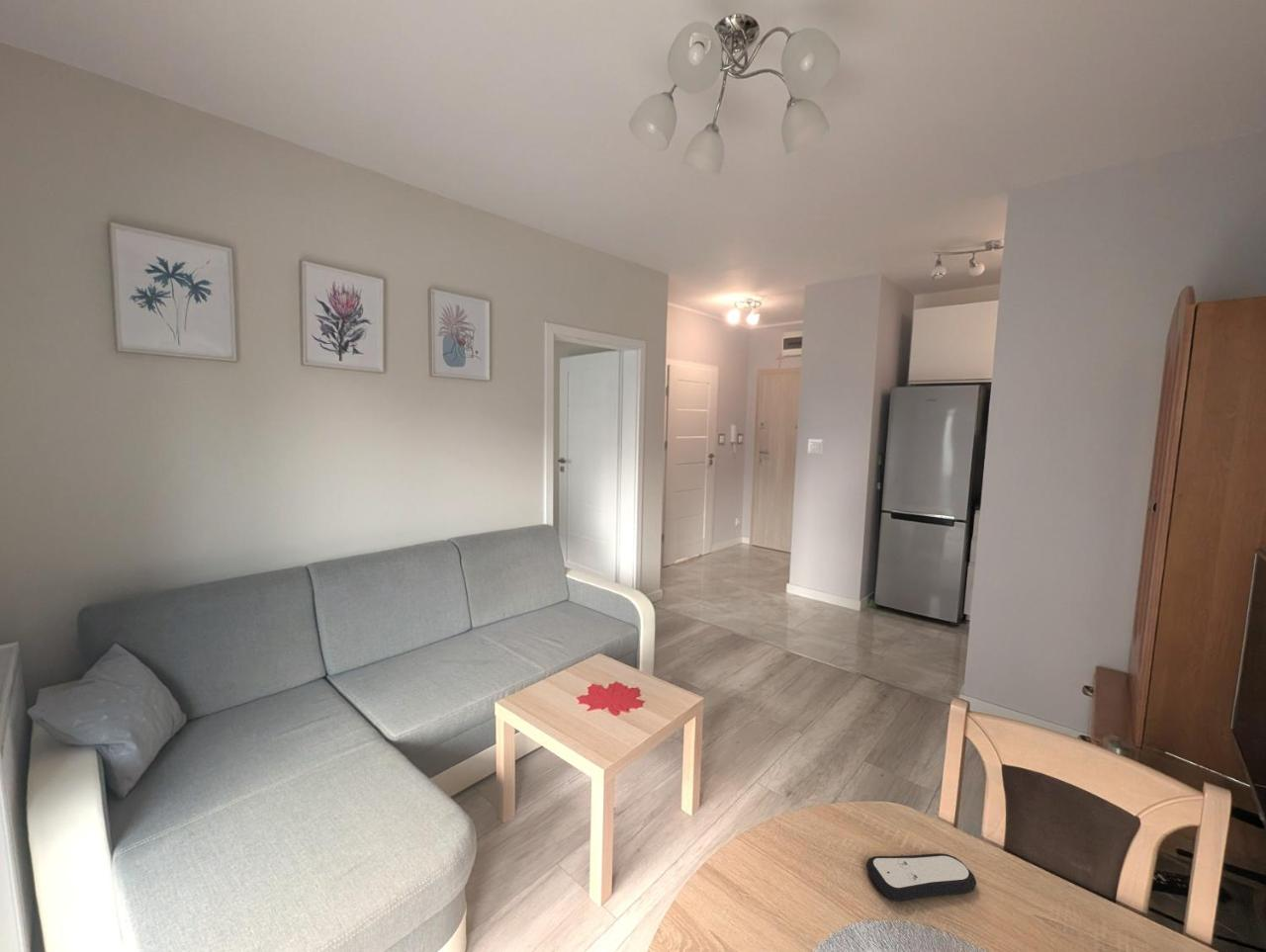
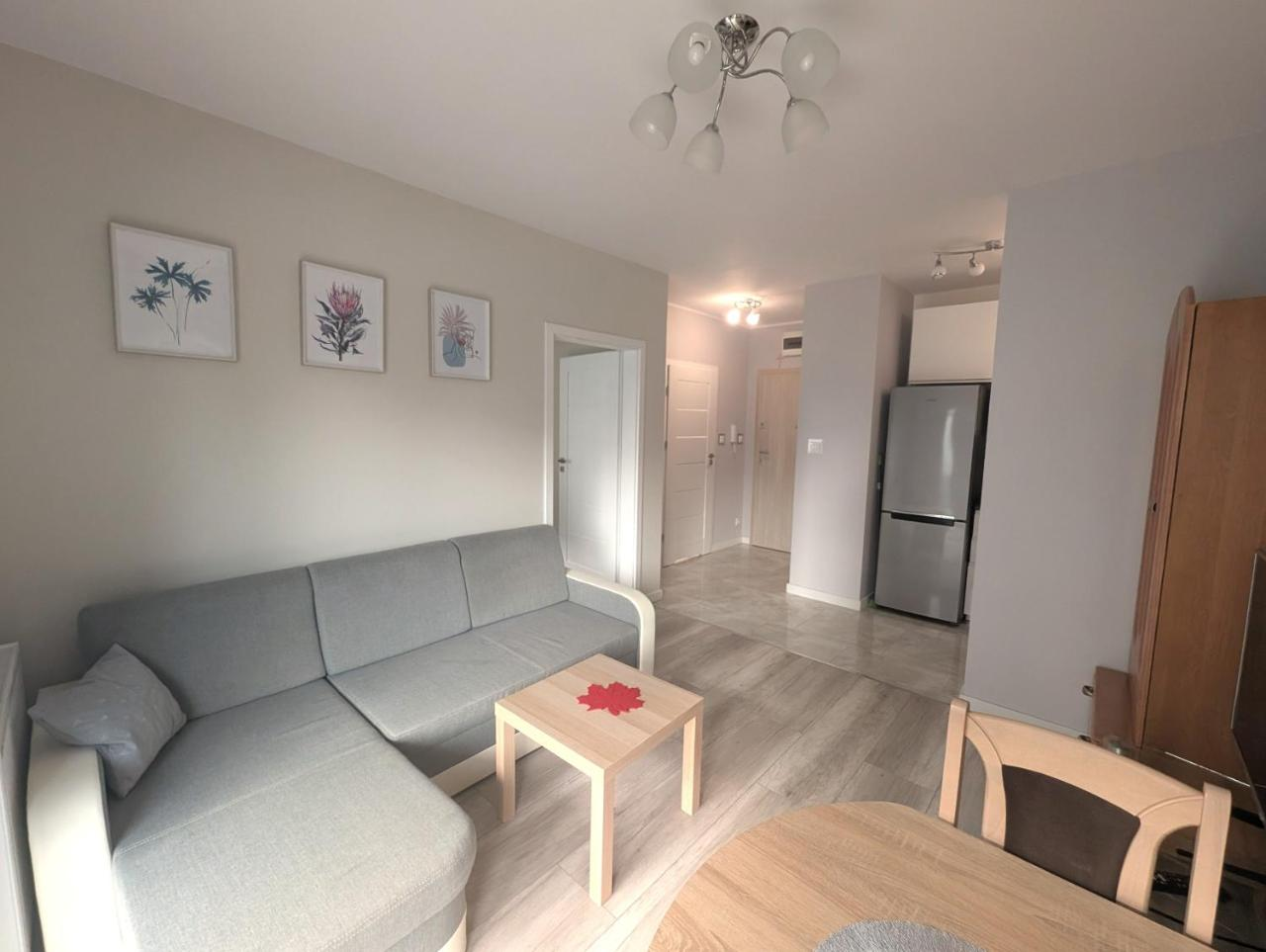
- remote control [865,852,977,903]
